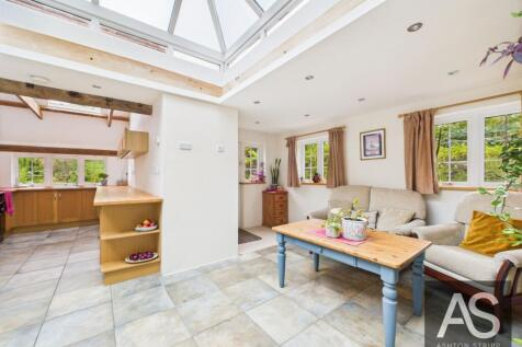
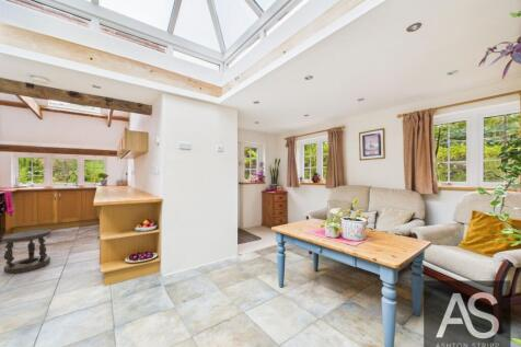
+ stool [1,229,51,275]
